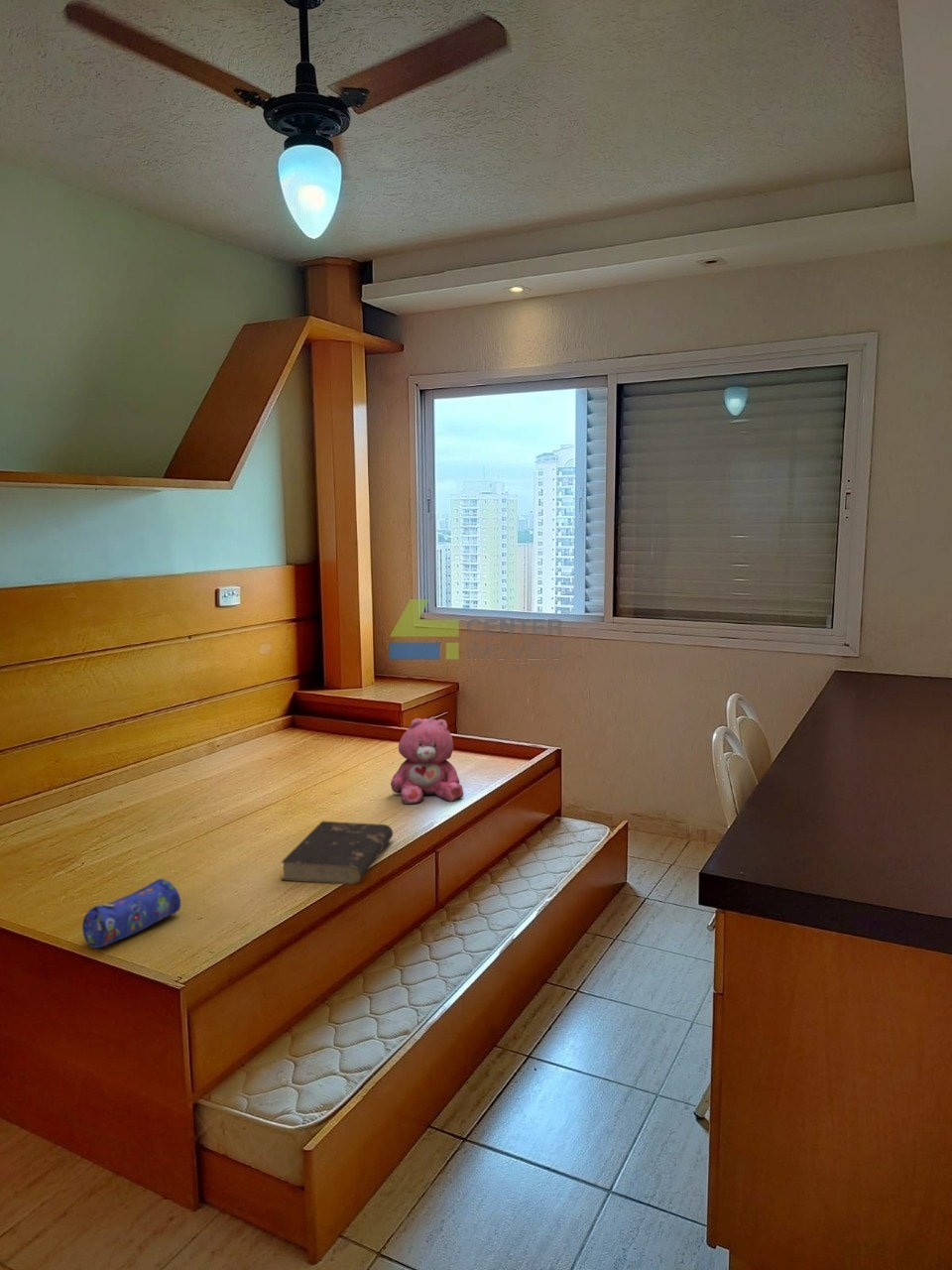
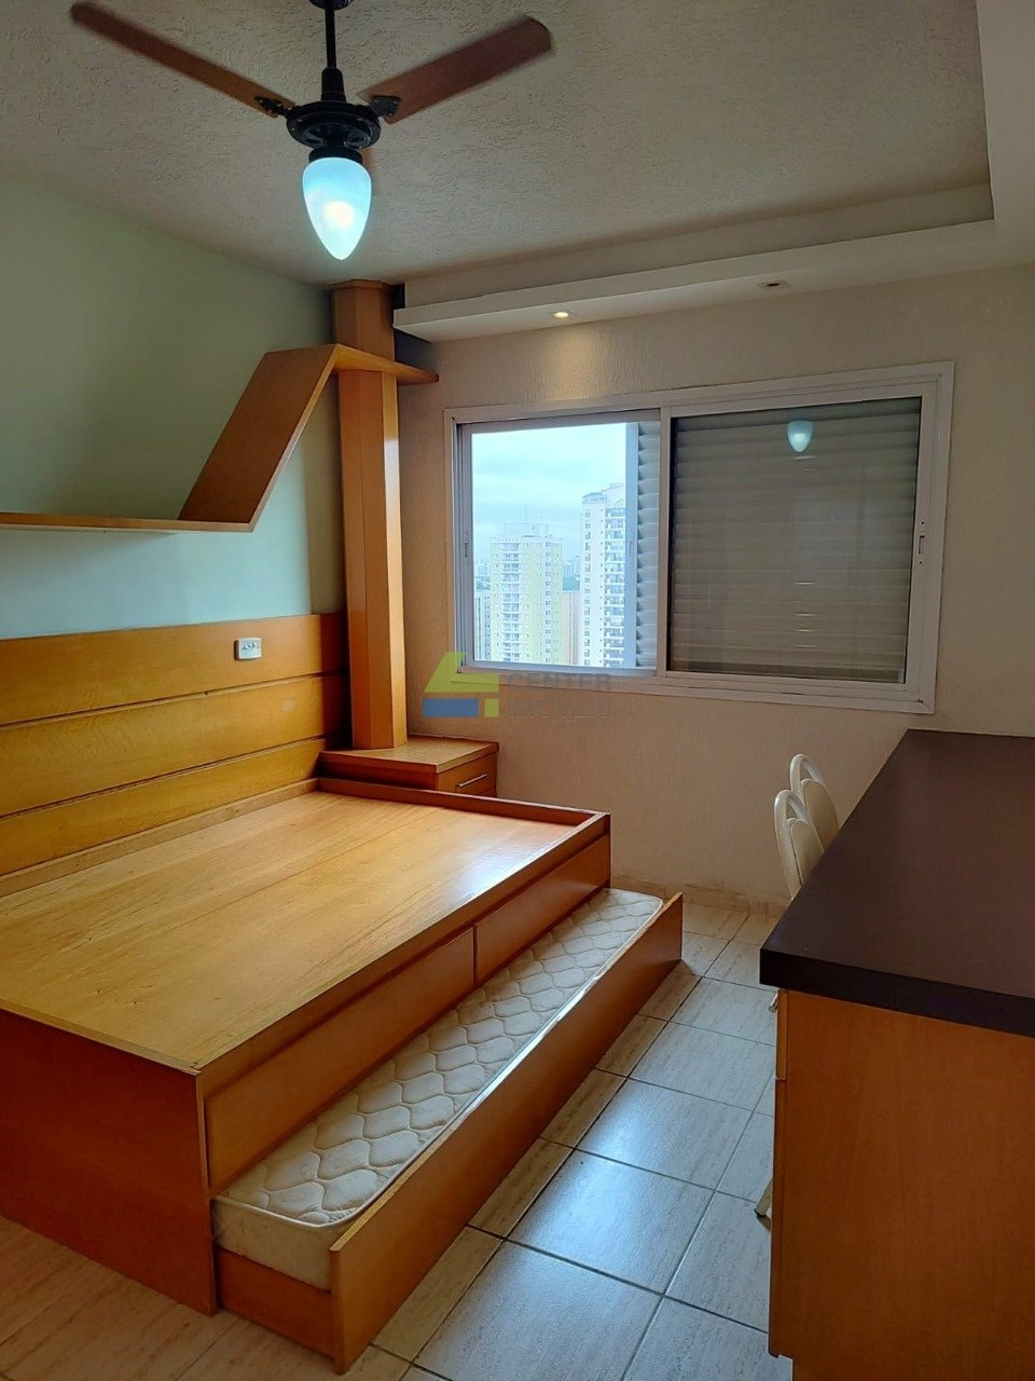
- pencil case [81,878,181,950]
- book [281,821,394,886]
- teddy bear [390,715,464,805]
